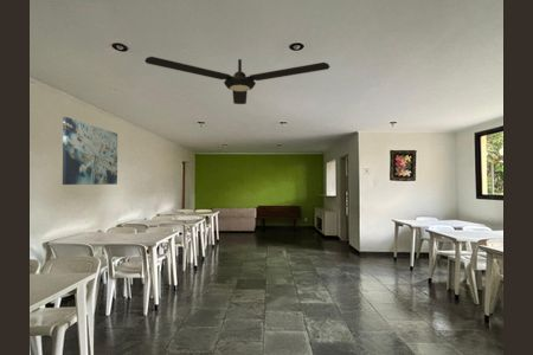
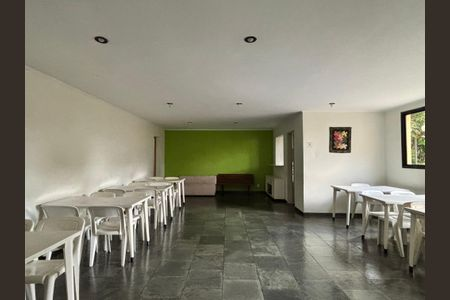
- ceiling fan [143,56,332,105]
- wall art [62,116,118,186]
